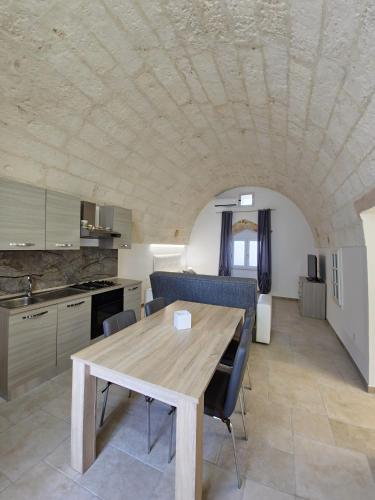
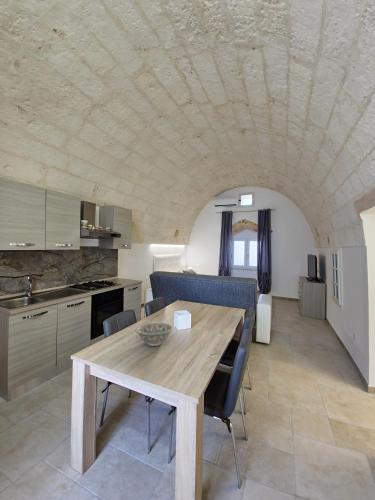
+ decorative bowl [134,322,175,347]
